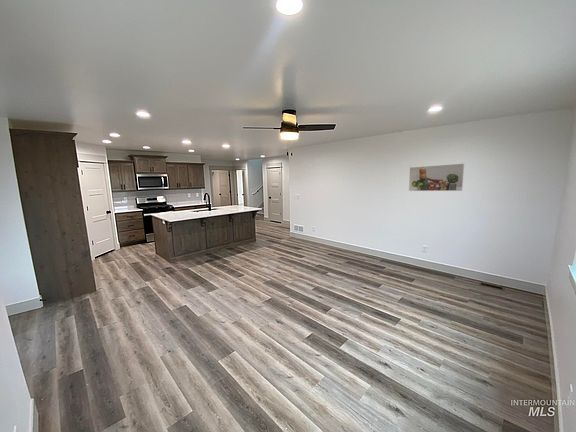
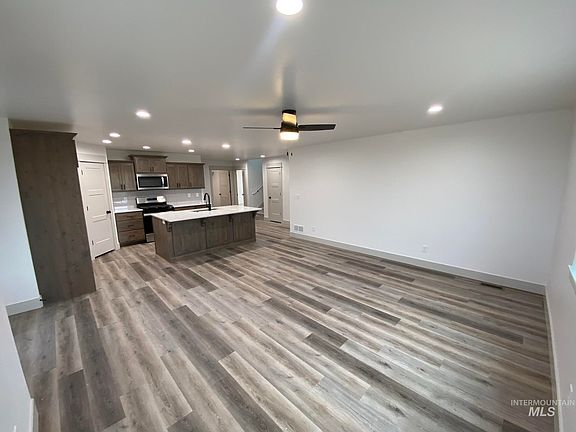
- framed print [408,163,465,192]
